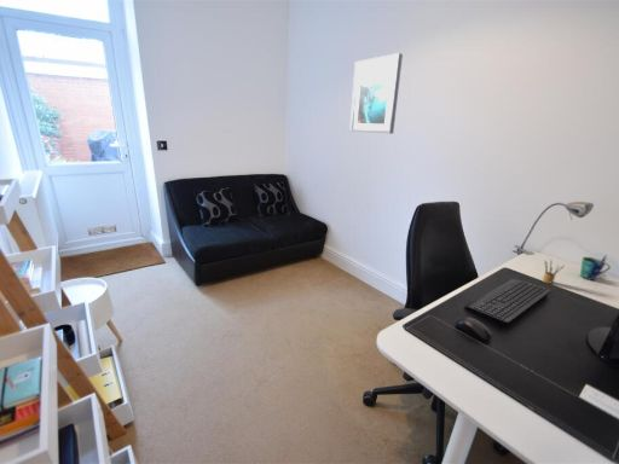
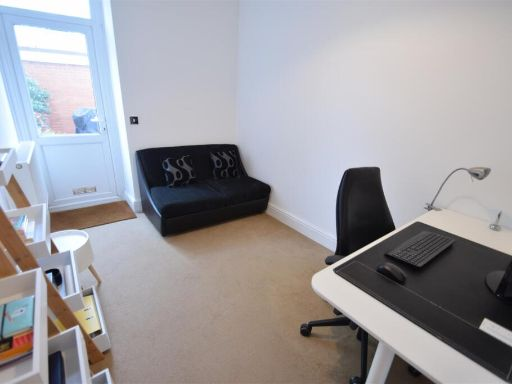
- cup [579,256,612,282]
- wall art [348,52,404,135]
- pencil box [542,259,566,284]
